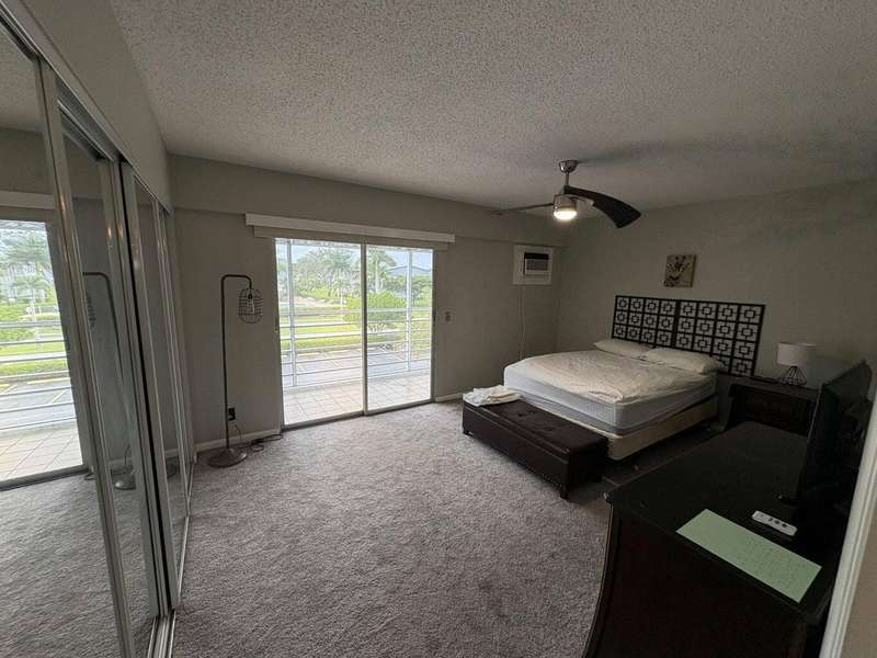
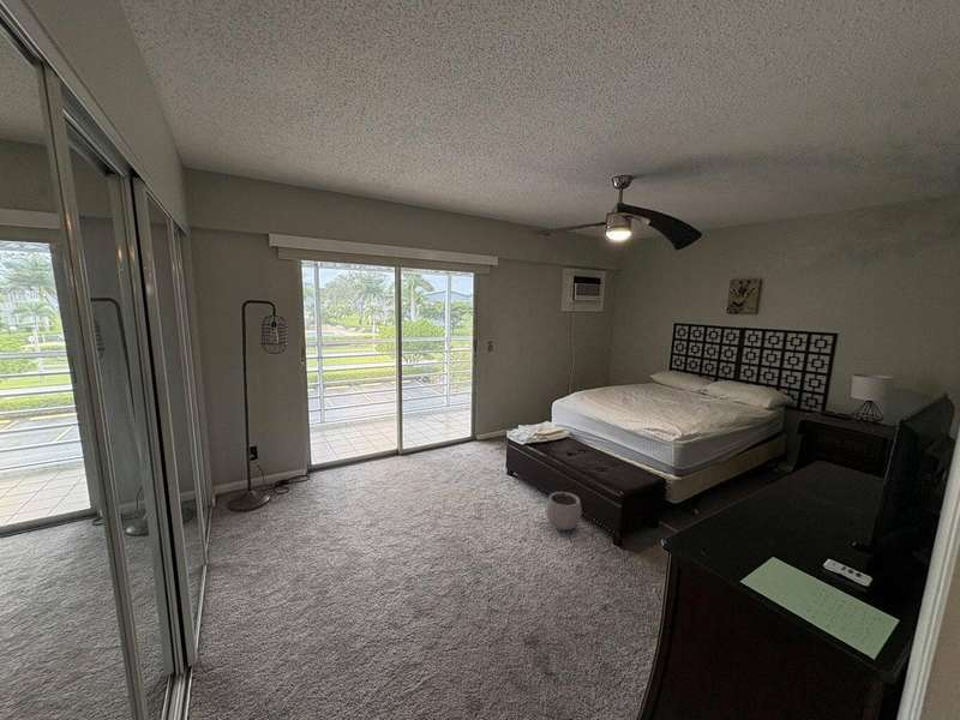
+ plant pot [545,484,583,532]
